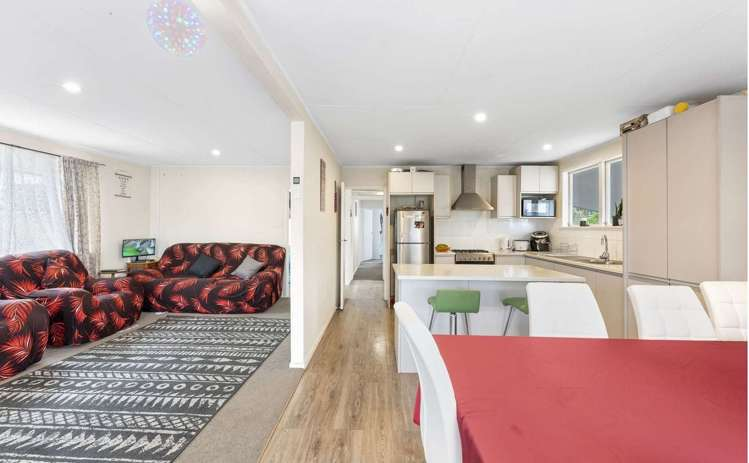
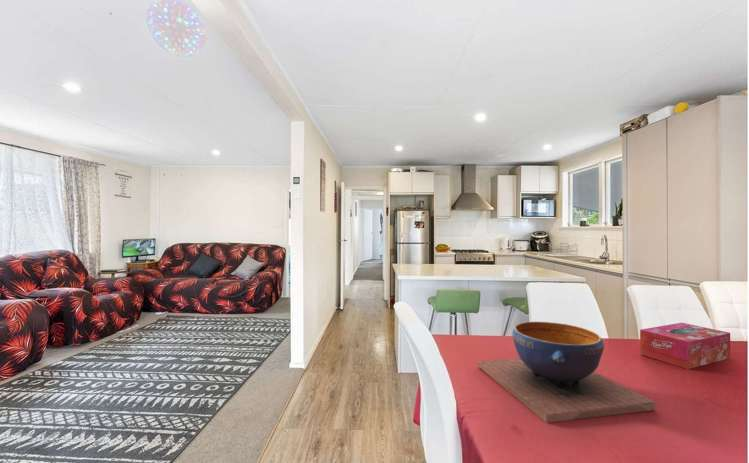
+ decorative bowl [477,321,656,424]
+ tissue box [639,322,731,370]
